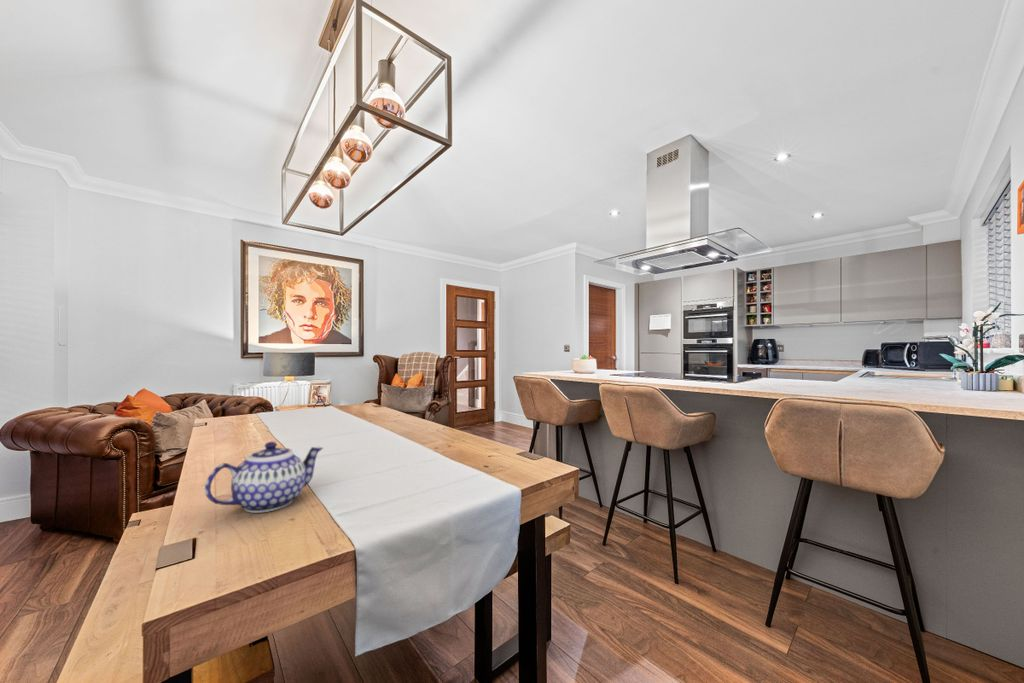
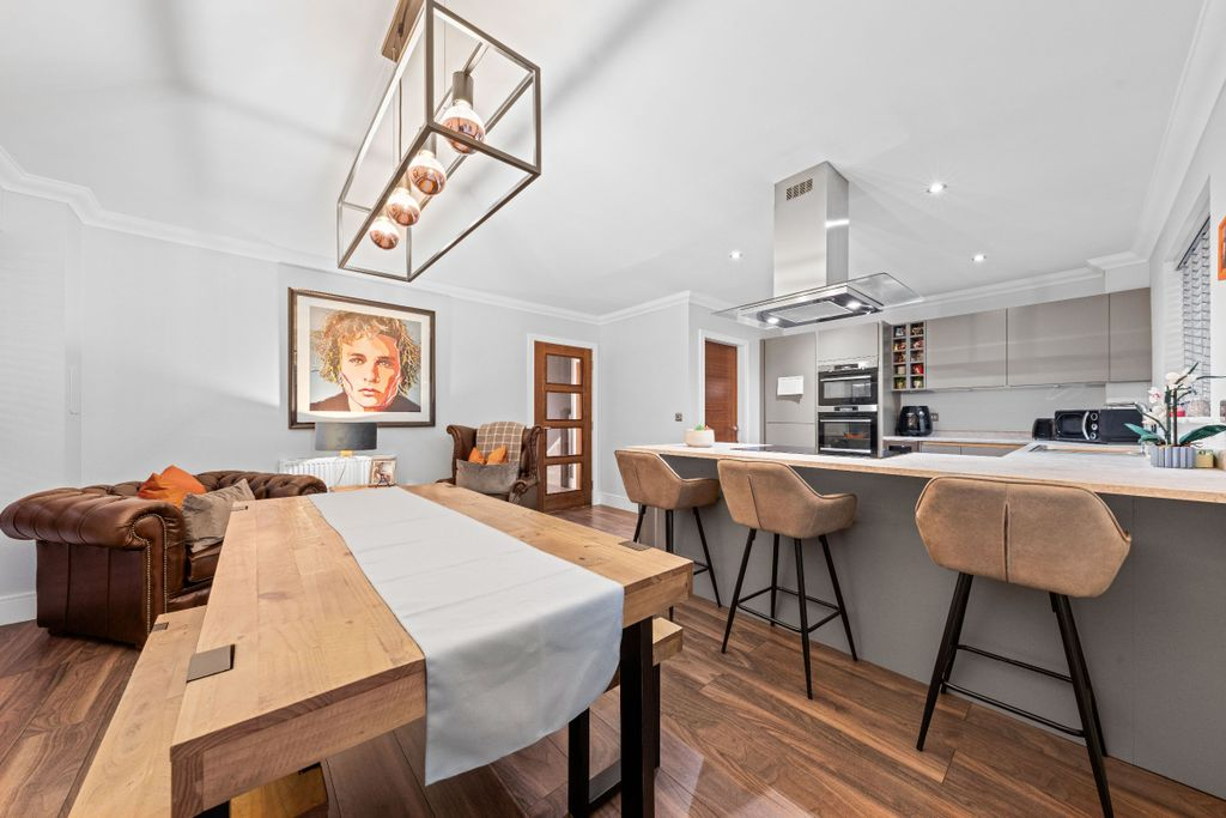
- teapot [204,441,324,514]
